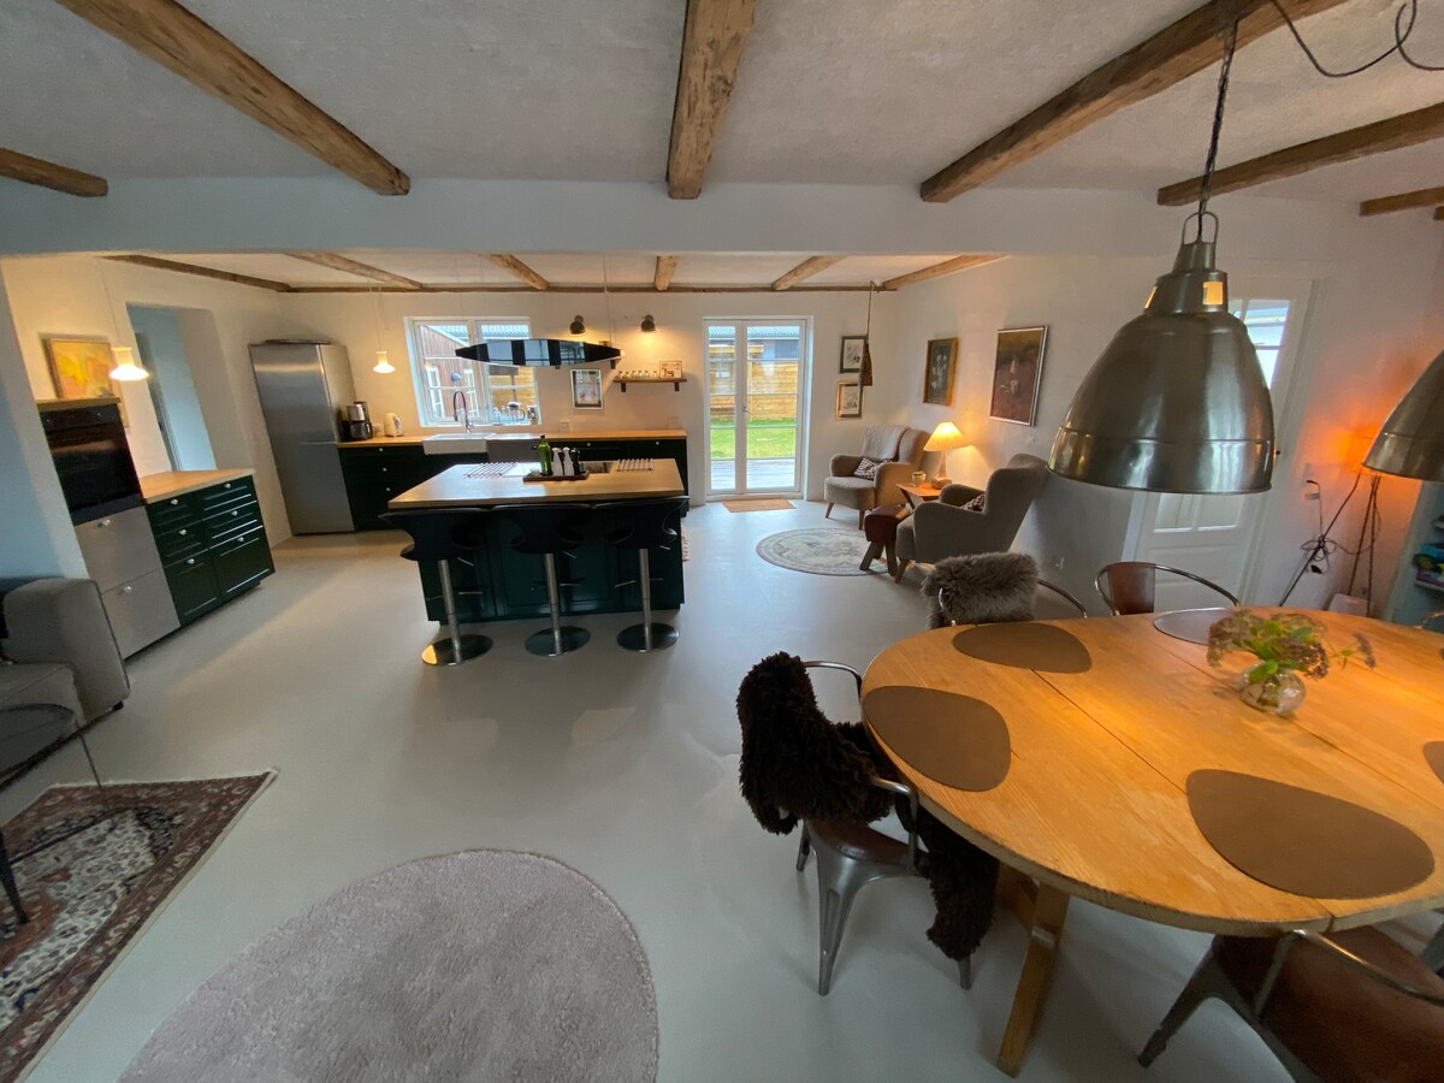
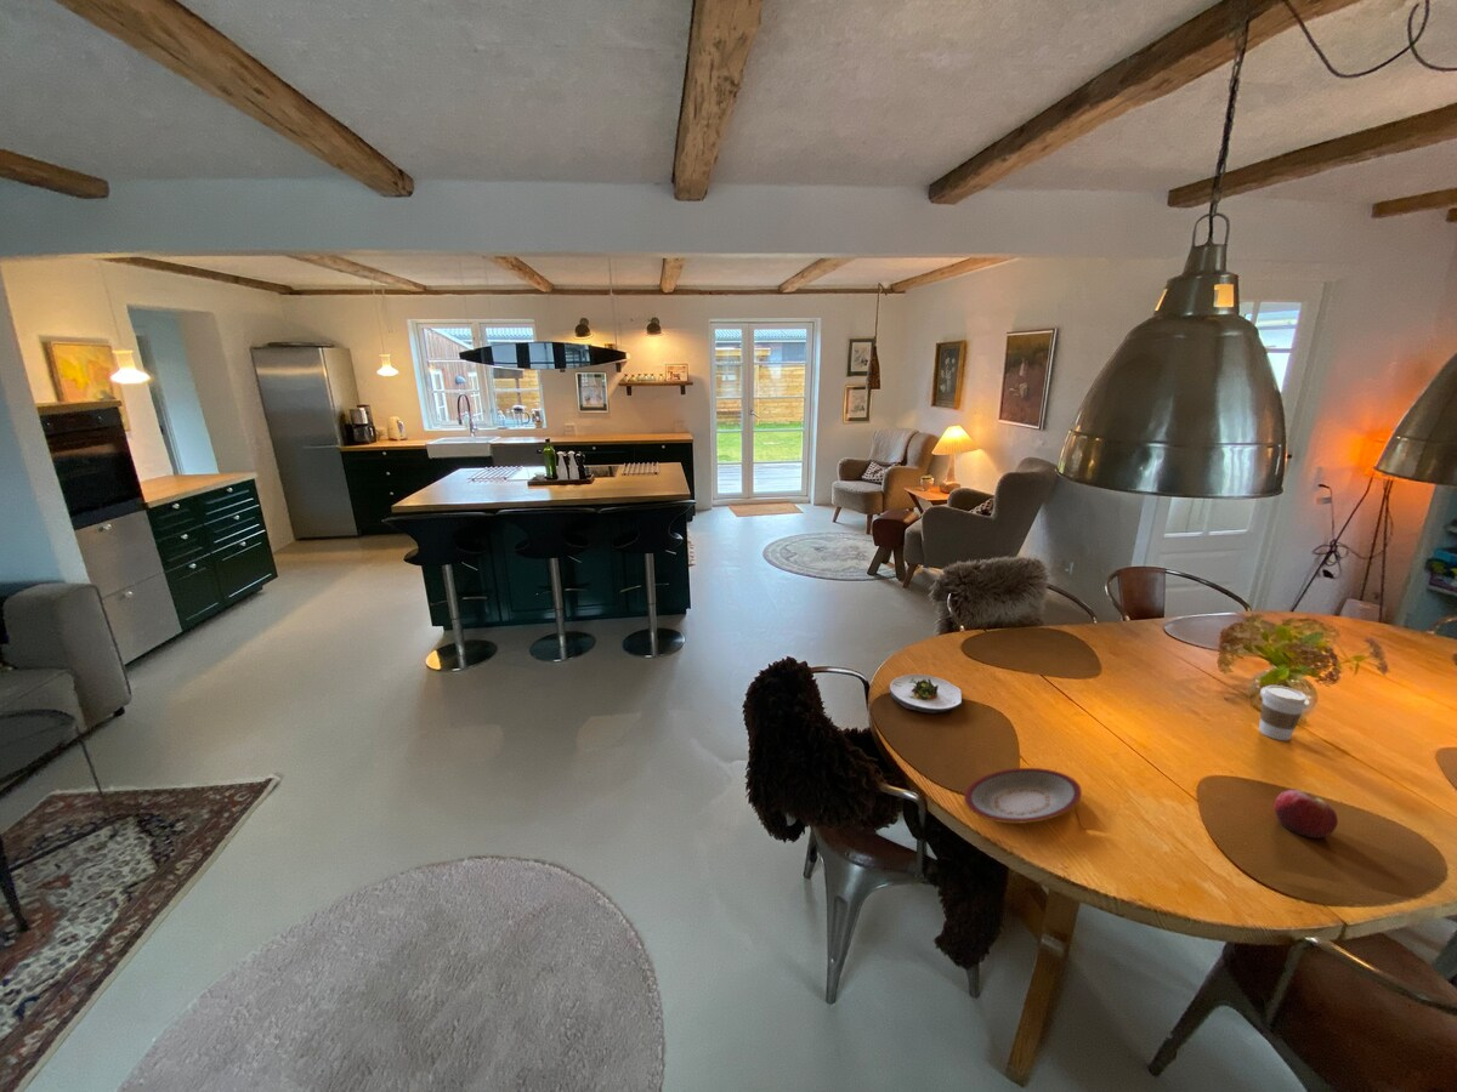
+ coffee cup [1258,684,1311,741]
+ plate [963,767,1082,824]
+ salad plate [889,673,963,715]
+ apple [1274,789,1339,840]
